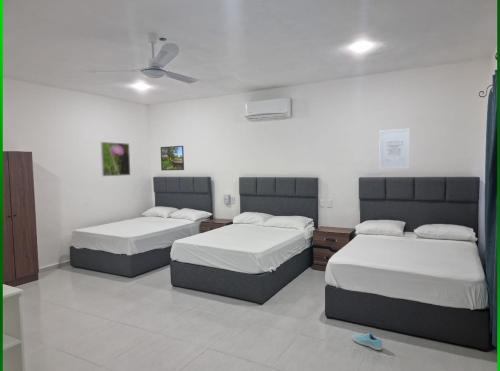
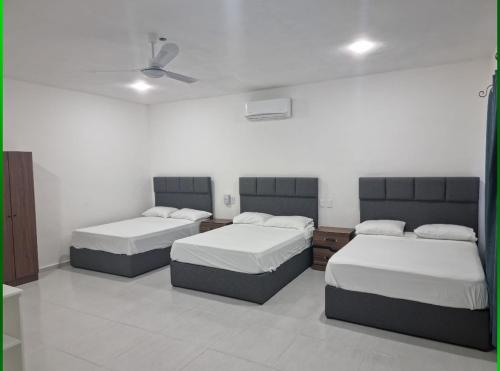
- wall art [378,128,411,170]
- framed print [100,141,131,177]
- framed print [160,145,185,171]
- sneaker [352,332,384,351]
